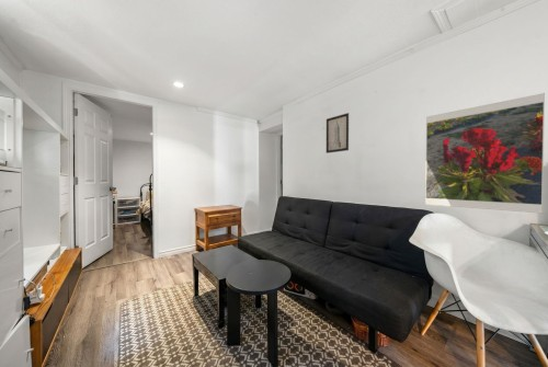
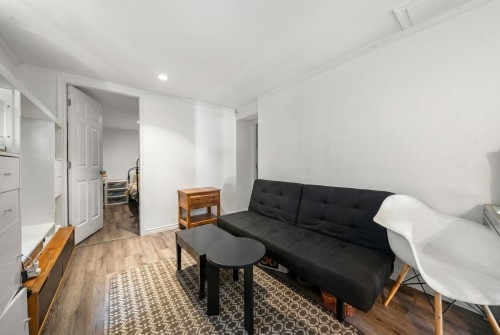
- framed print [424,92,546,215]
- wall art [326,112,350,154]
